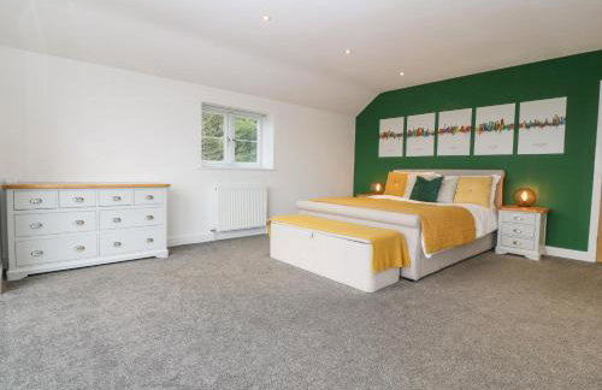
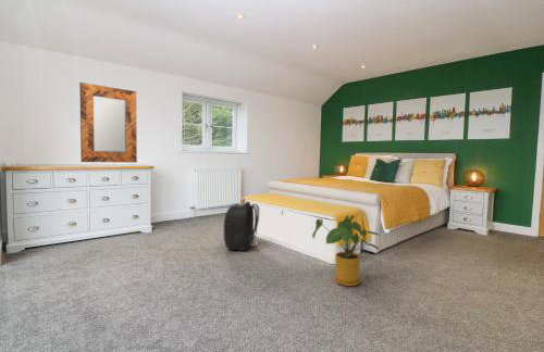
+ backpack [223,201,261,253]
+ home mirror [78,81,138,164]
+ house plant [311,214,381,287]
